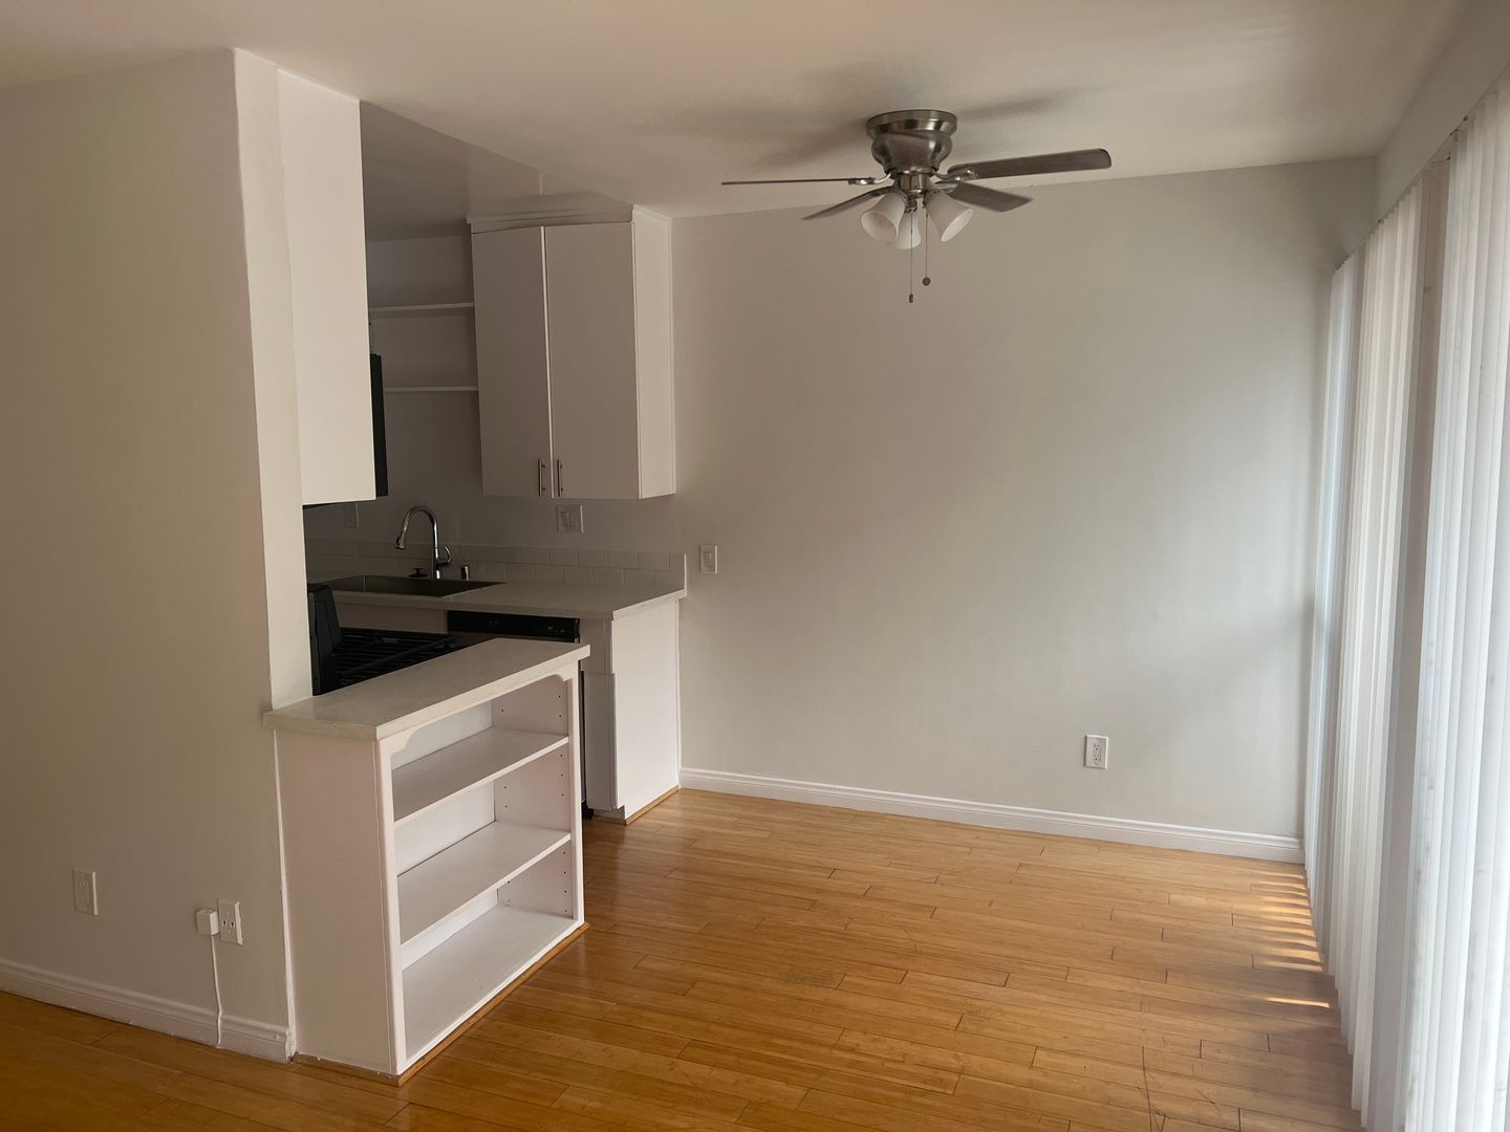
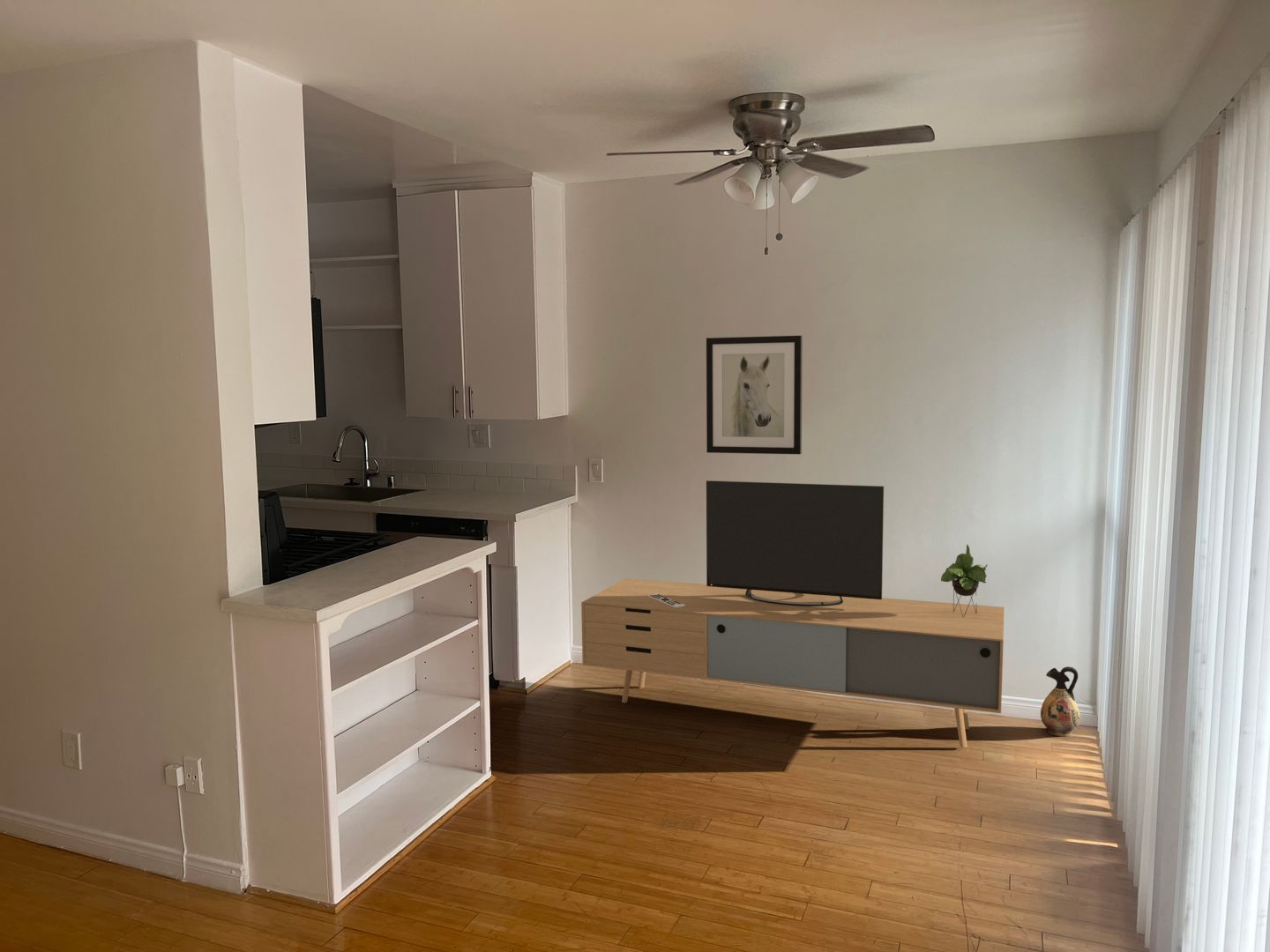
+ media console [580,480,1005,748]
+ ceramic jug [1040,666,1080,737]
+ wall art [706,335,803,455]
